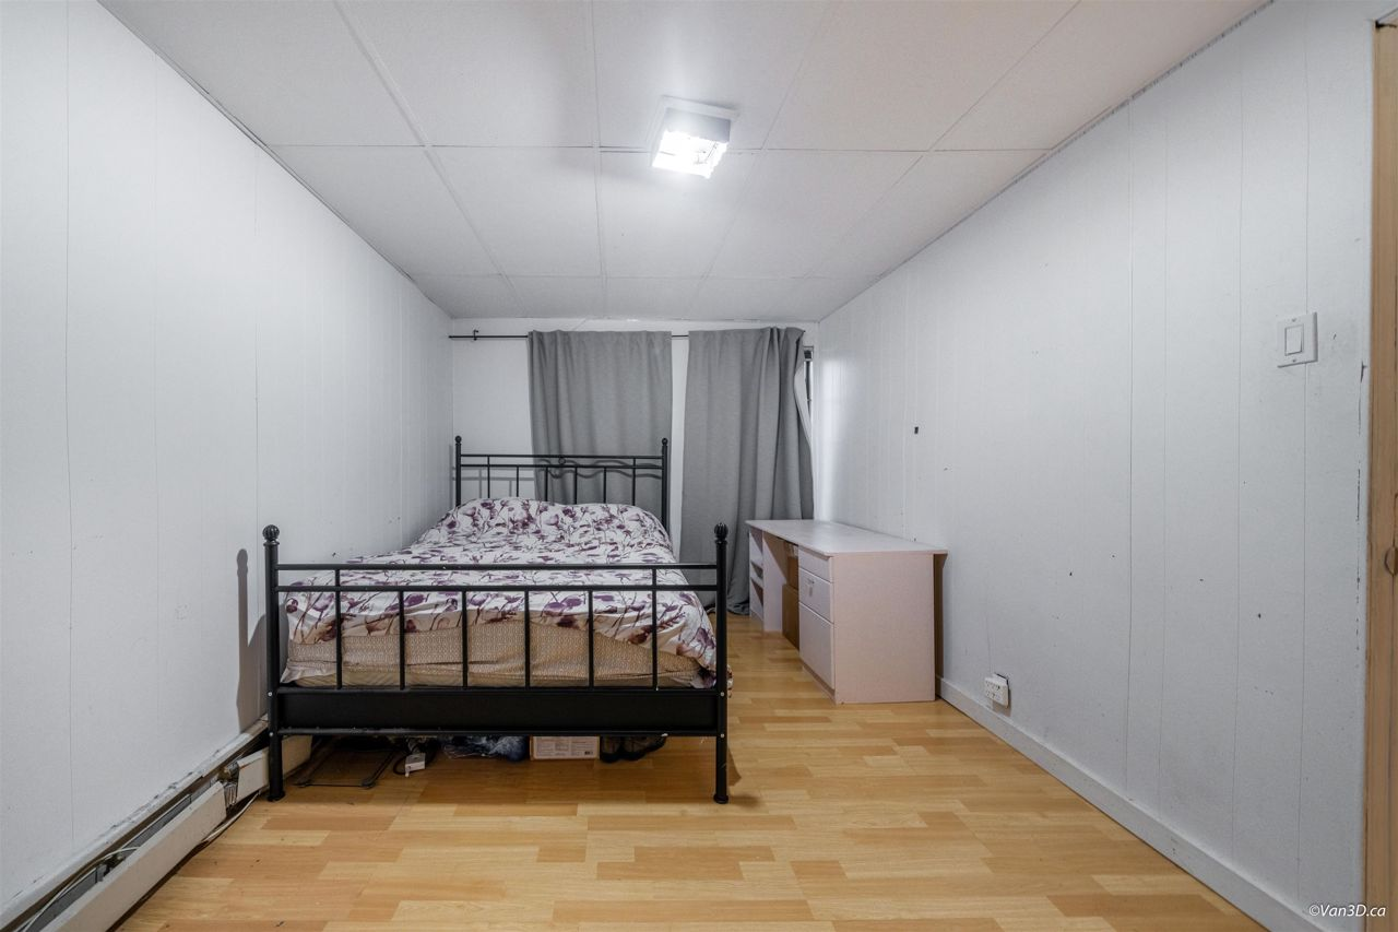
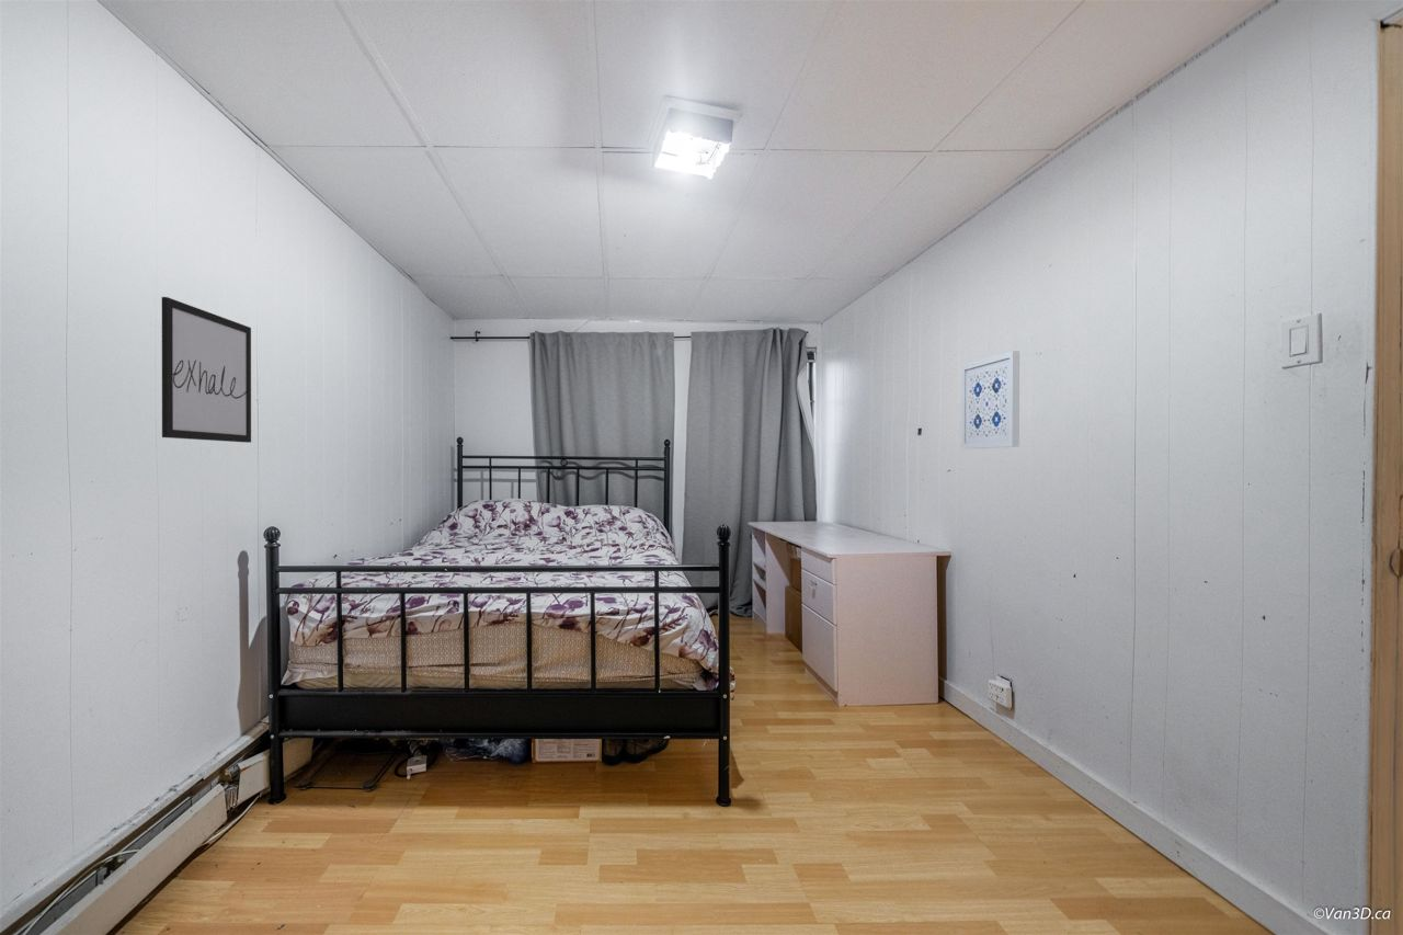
+ wall art [161,296,252,444]
+ wall art [960,350,1020,451]
